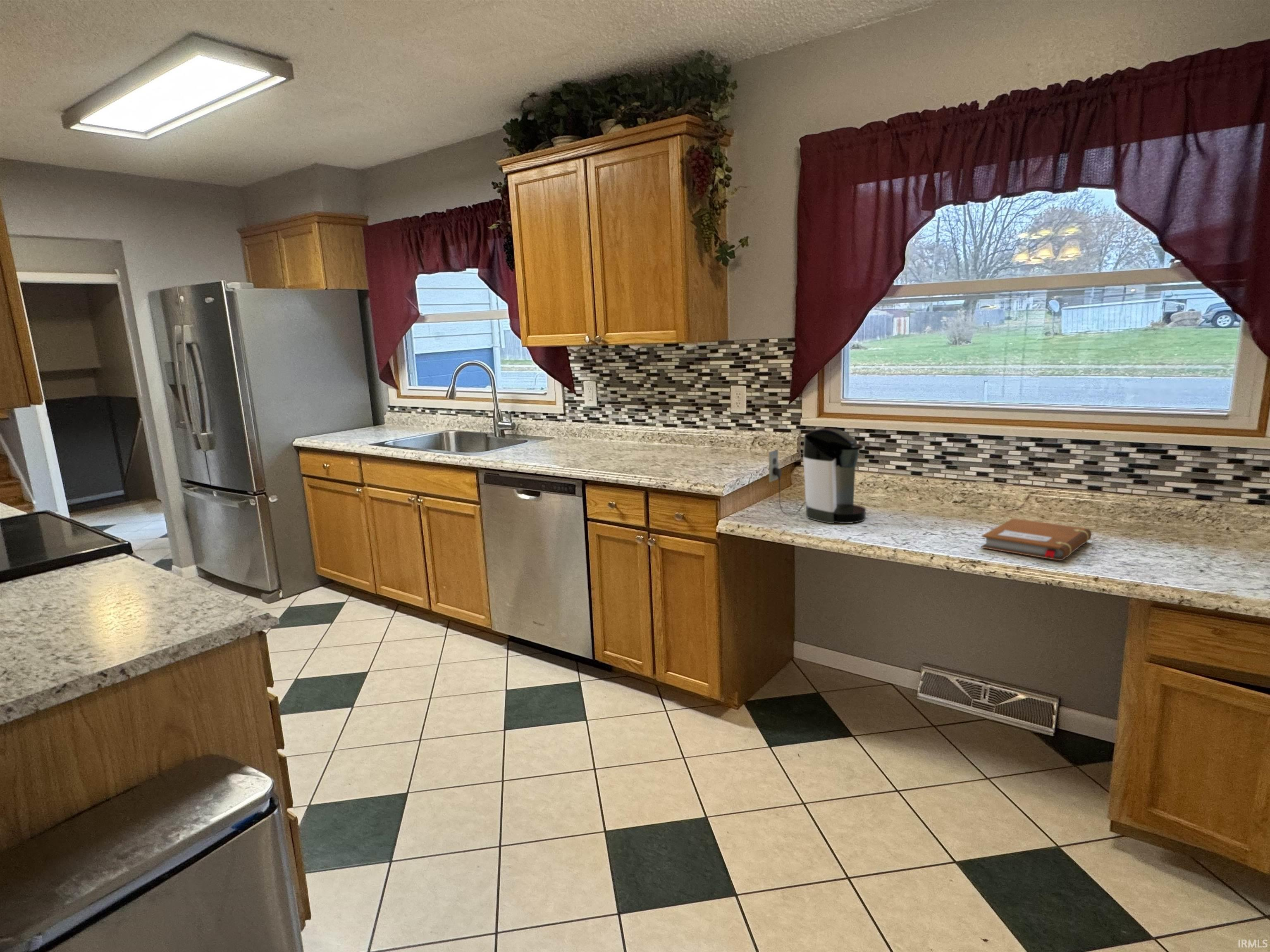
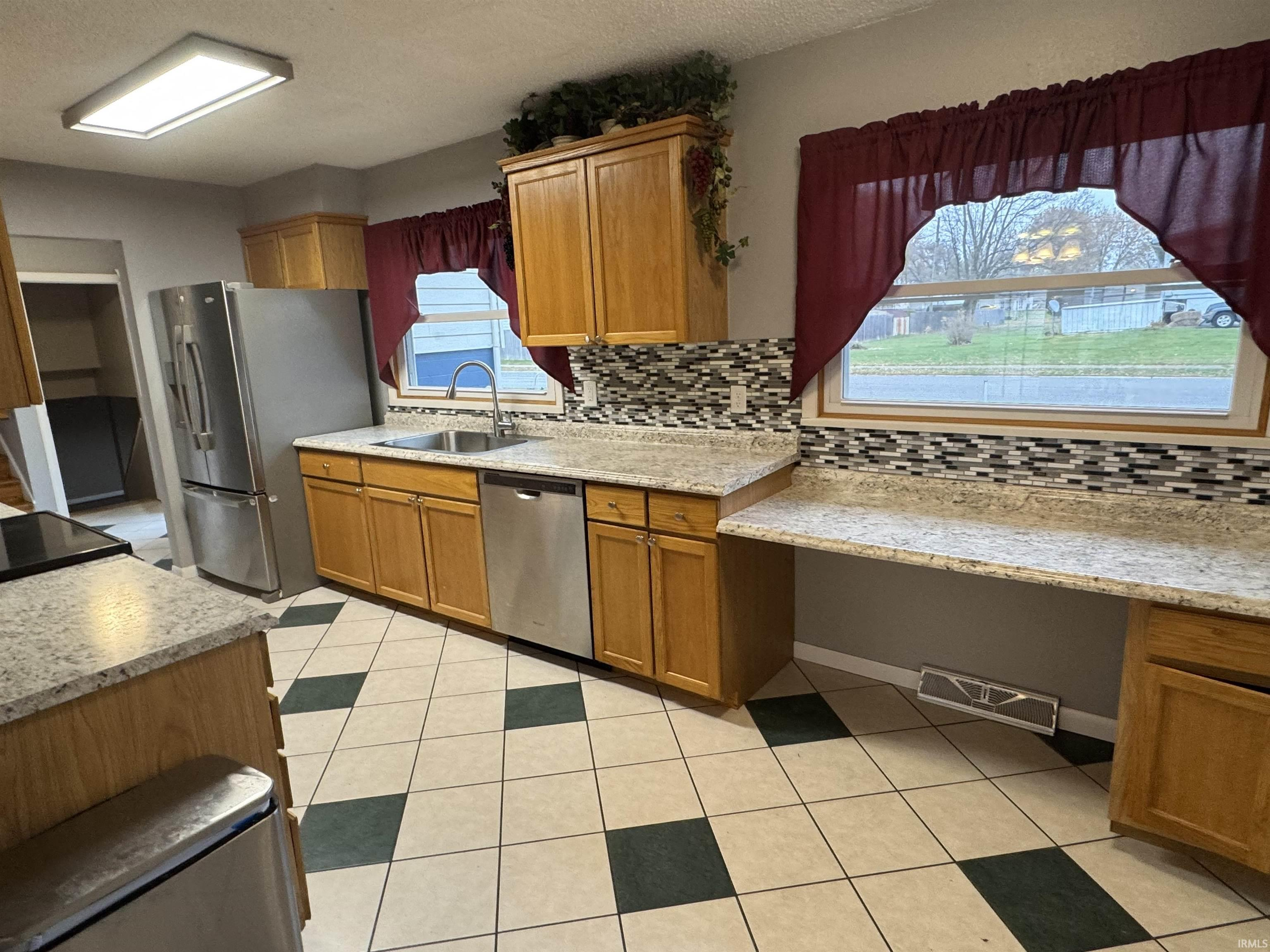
- coffee maker [769,427,866,524]
- notebook [981,518,1092,561]
